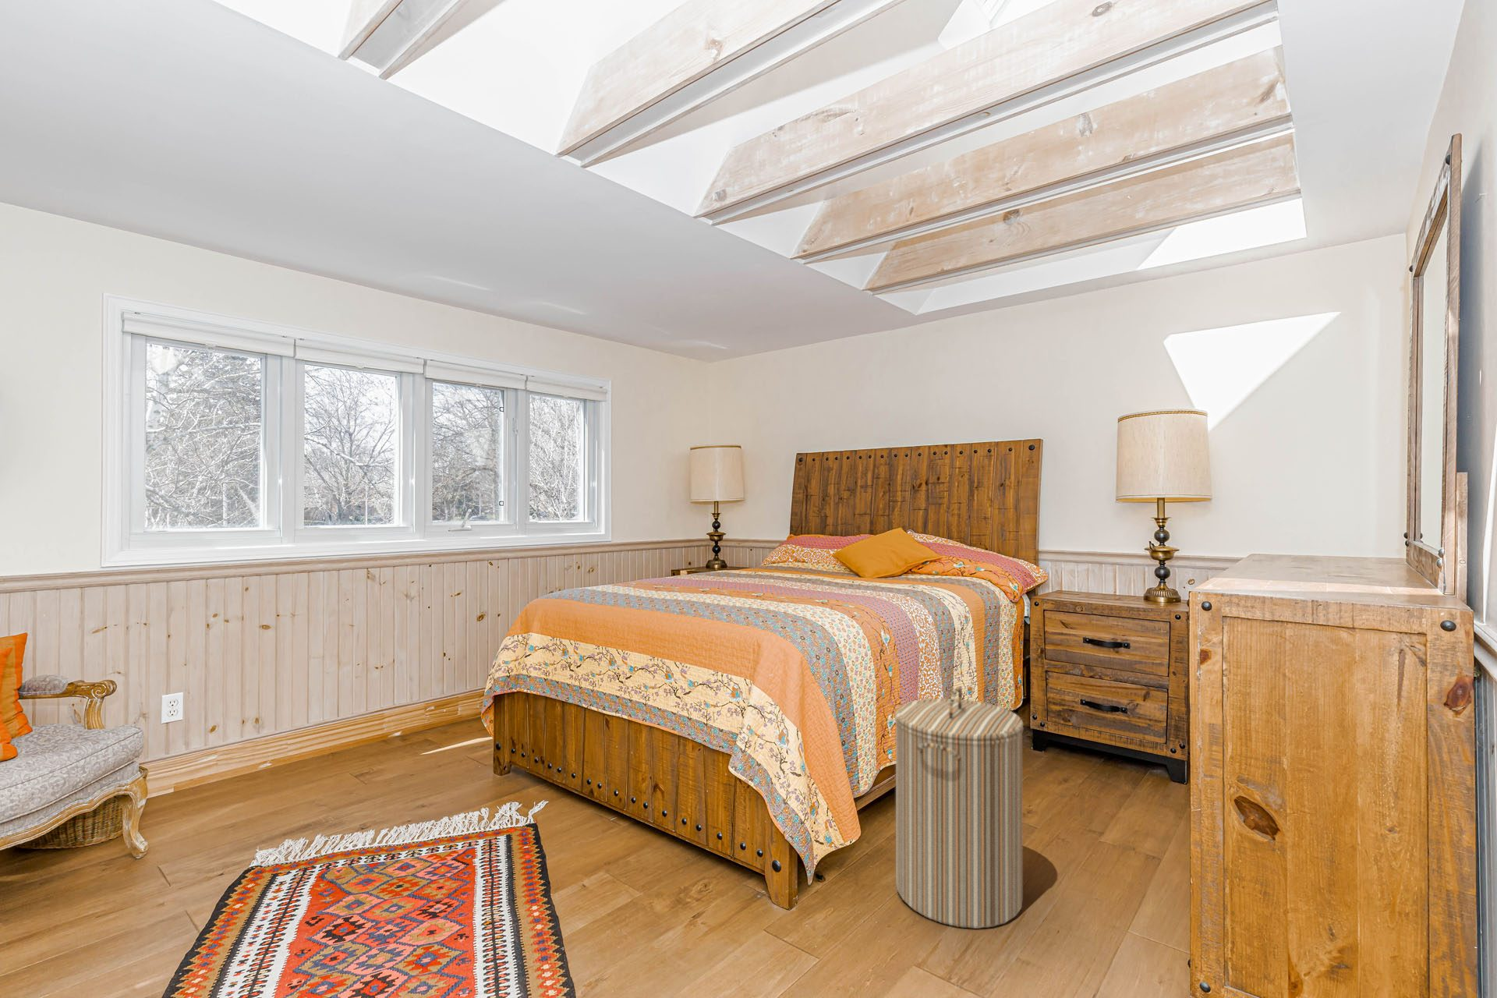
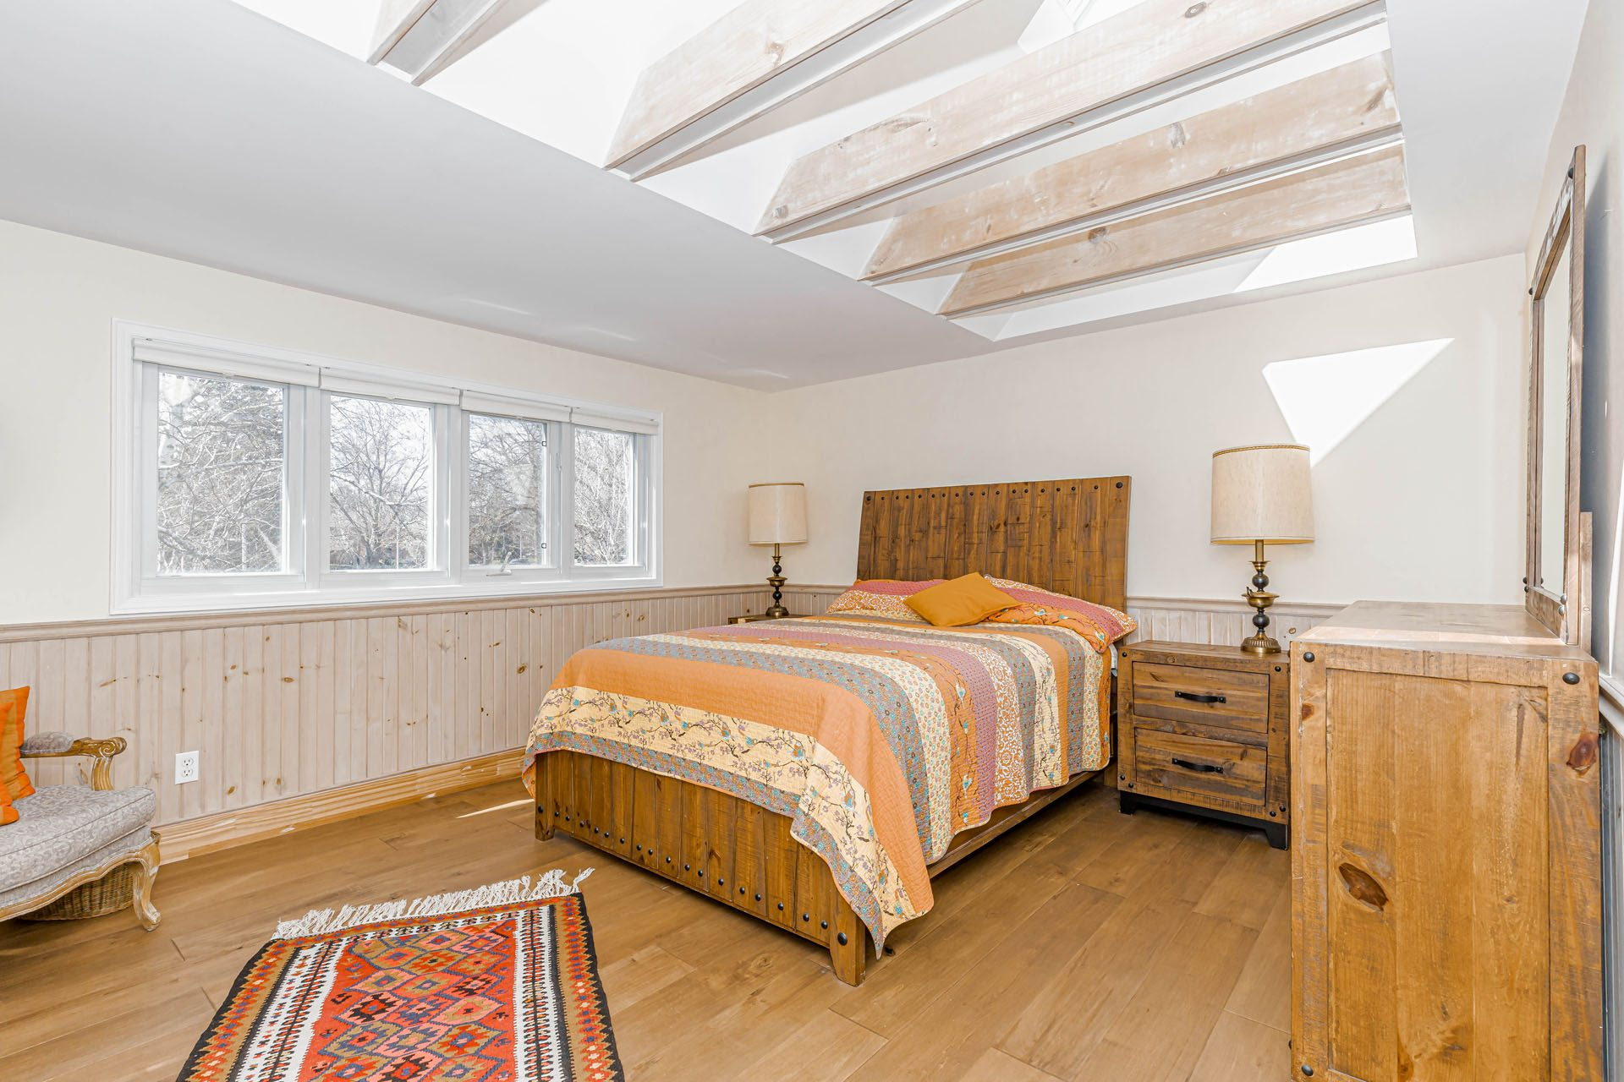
- laundry hamper [893,686,1024,929]
